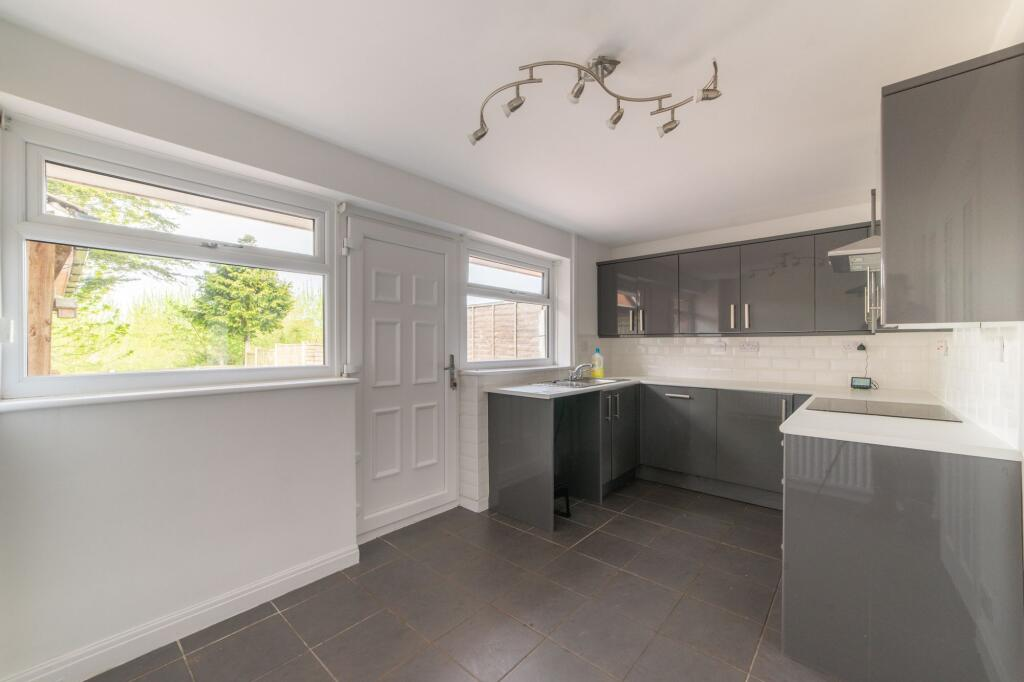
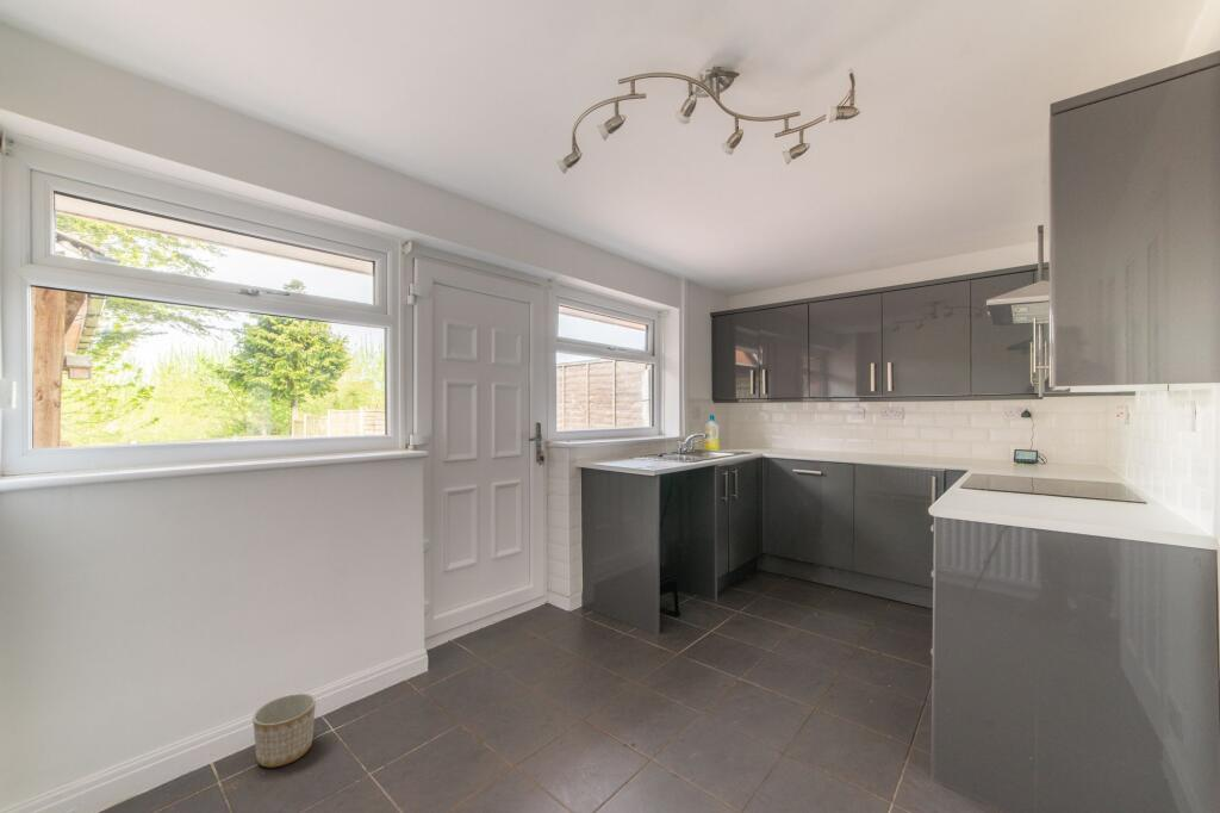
+ planter [251,693,317,769]
